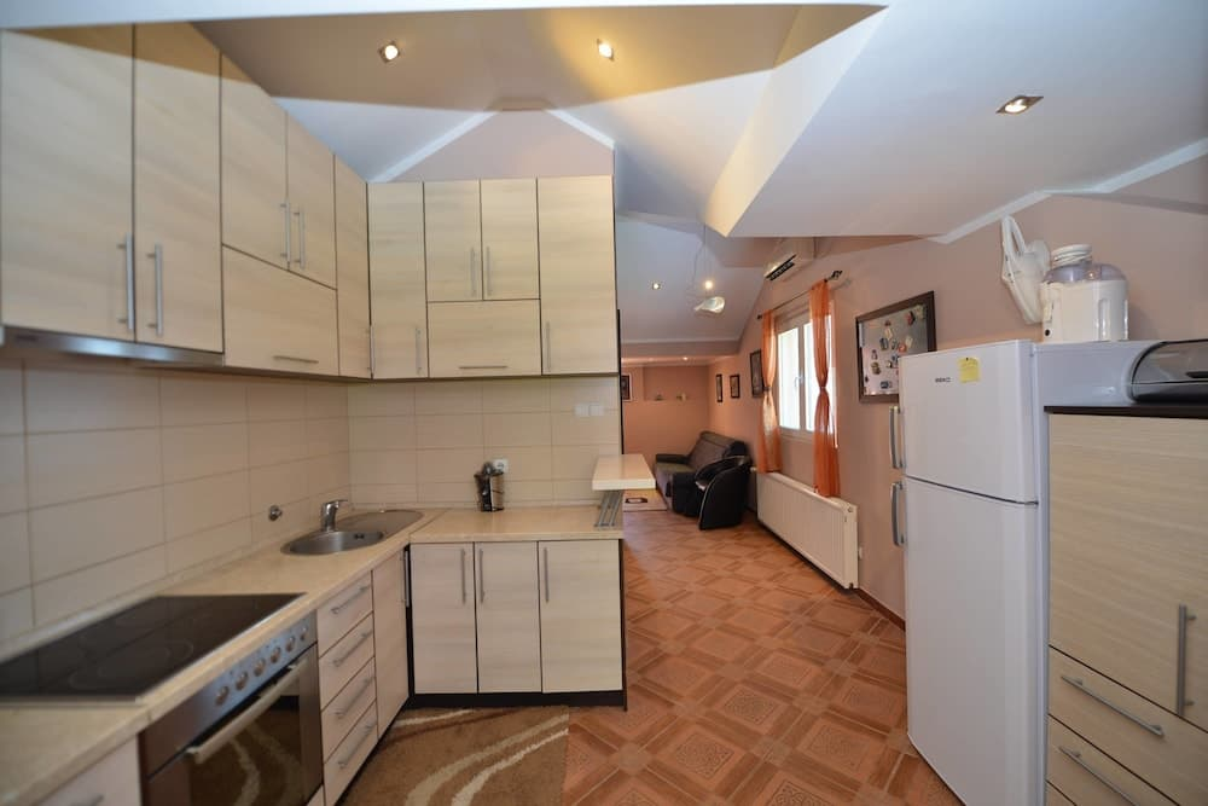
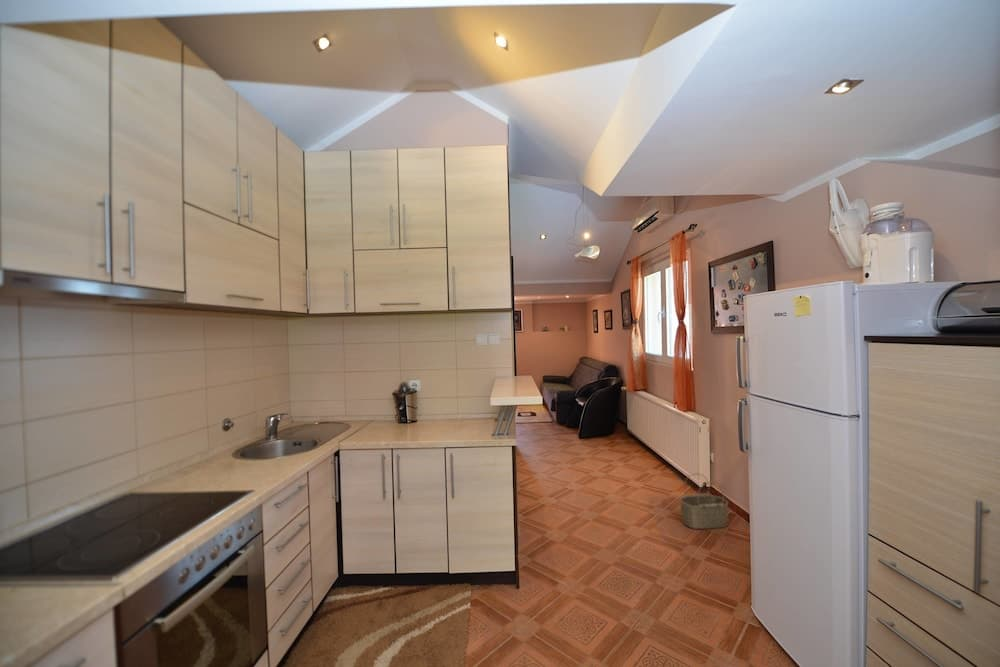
+ wicker basket [679,472,729,530]
